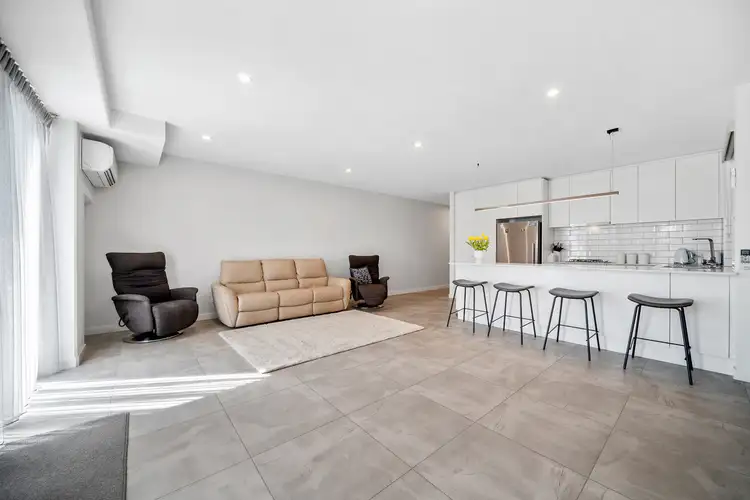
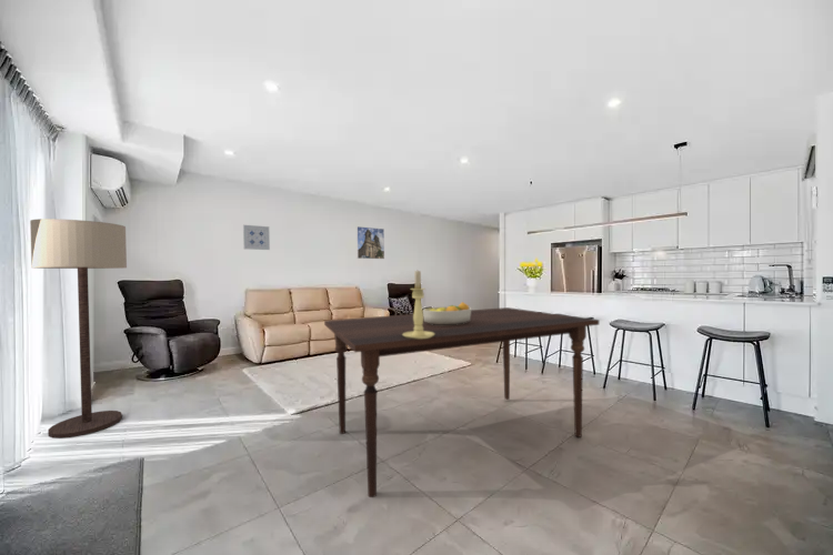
+ candle holder [403,270,434,339]
+ dining table [323,306,600,498]
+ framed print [355,225,385,260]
+ fruit bowl [422,301,472,325]
+ wall art [242,224,271,251]
+ floor lamp [29,218,128,440]
